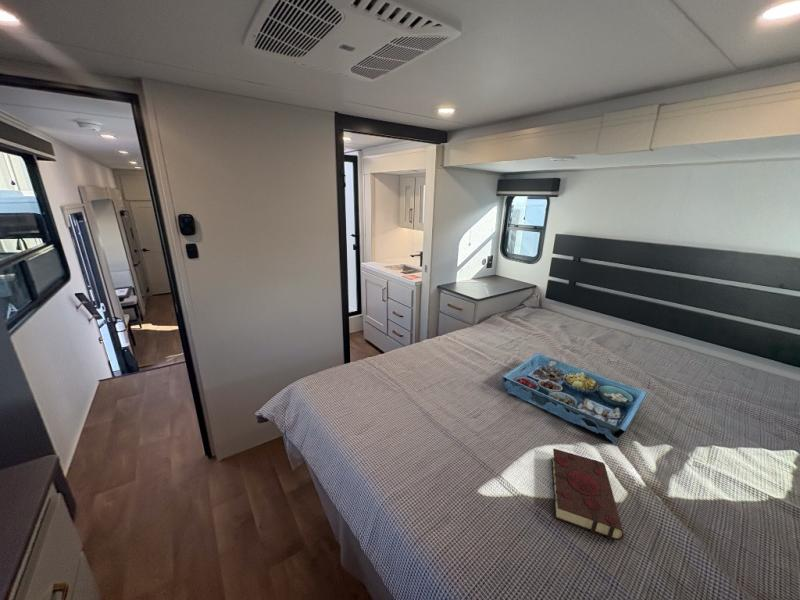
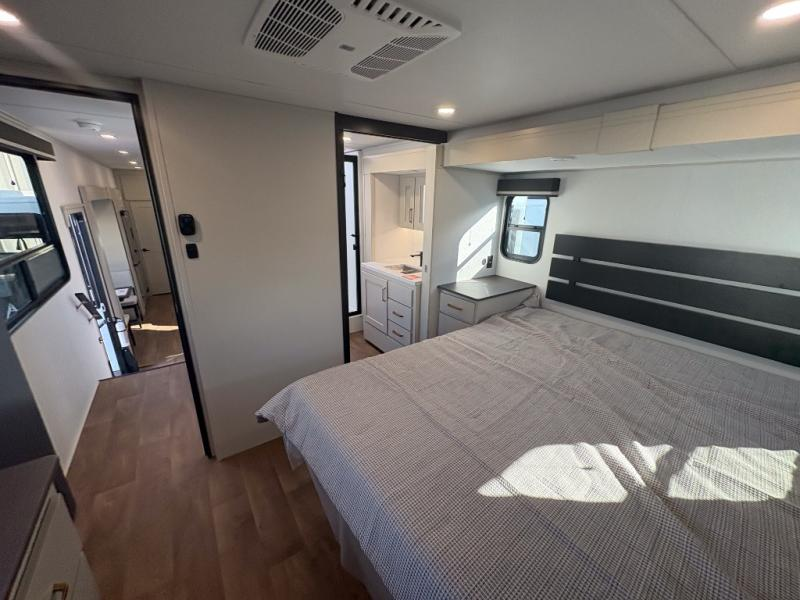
- book [550,448,625,541]
- serving tray [501,352,648,443]
